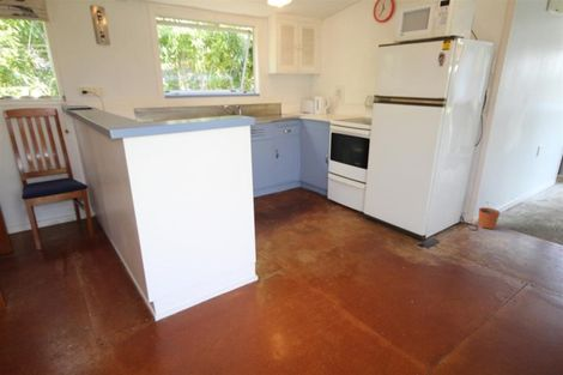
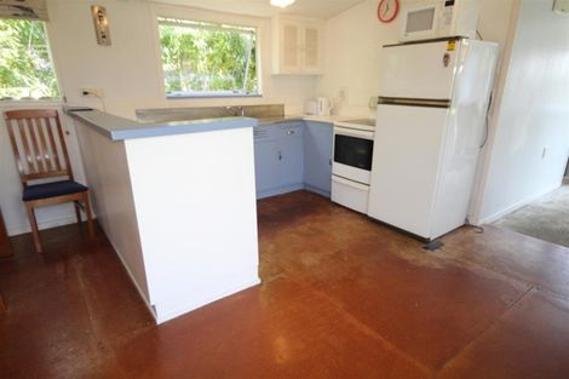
- plant pot [477,200,501,230]
